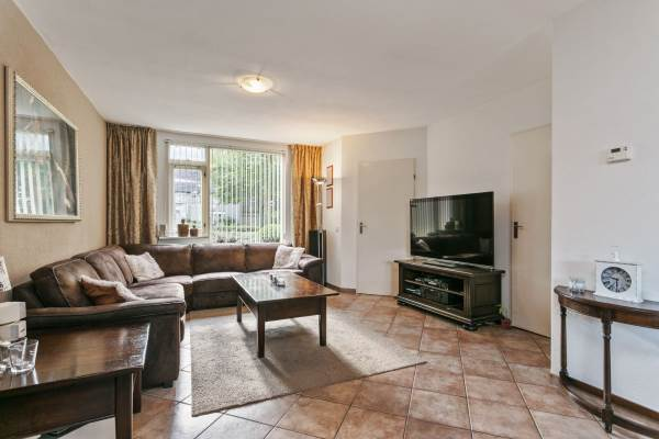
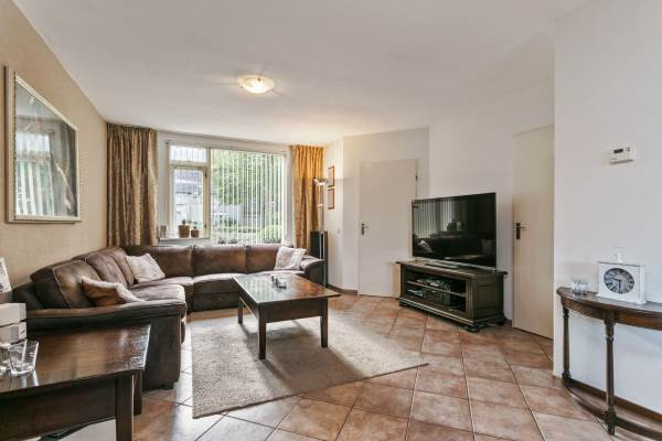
- potted plant [494,304,518,329]
